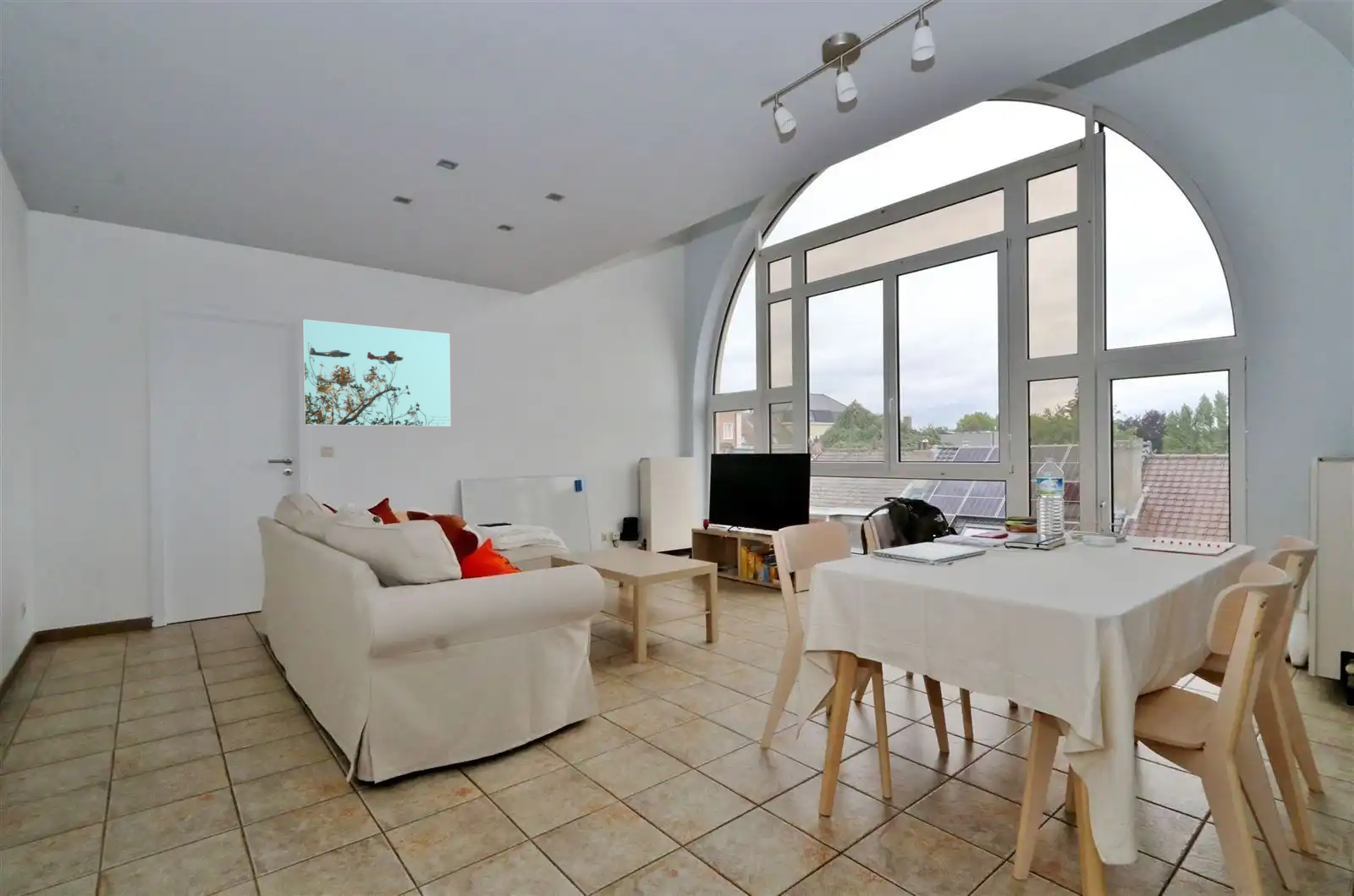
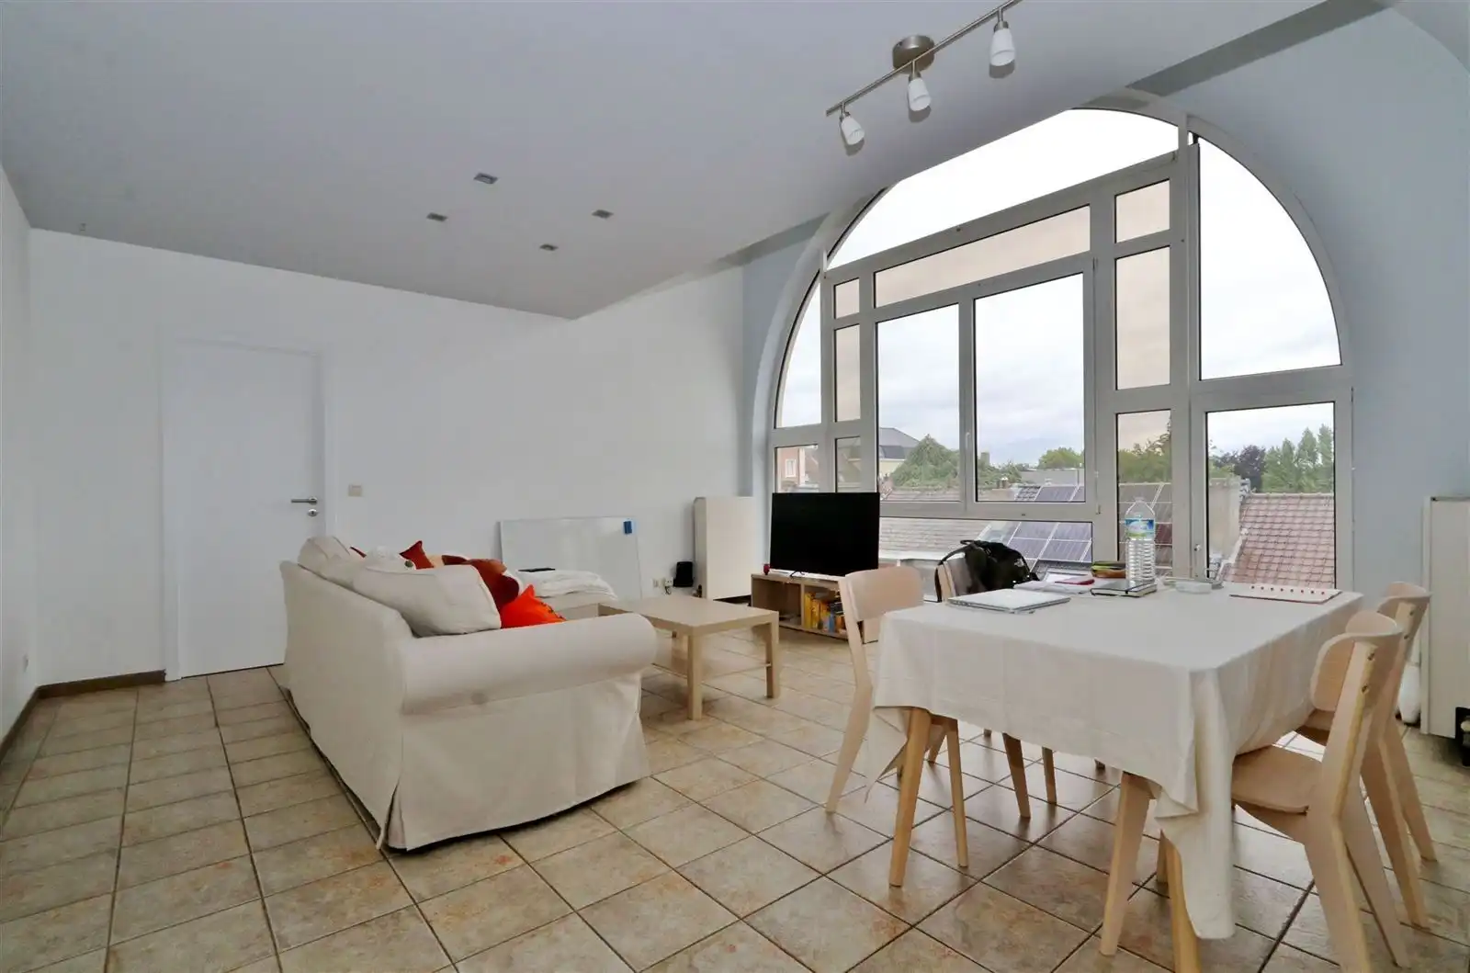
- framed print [302,318,452,427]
